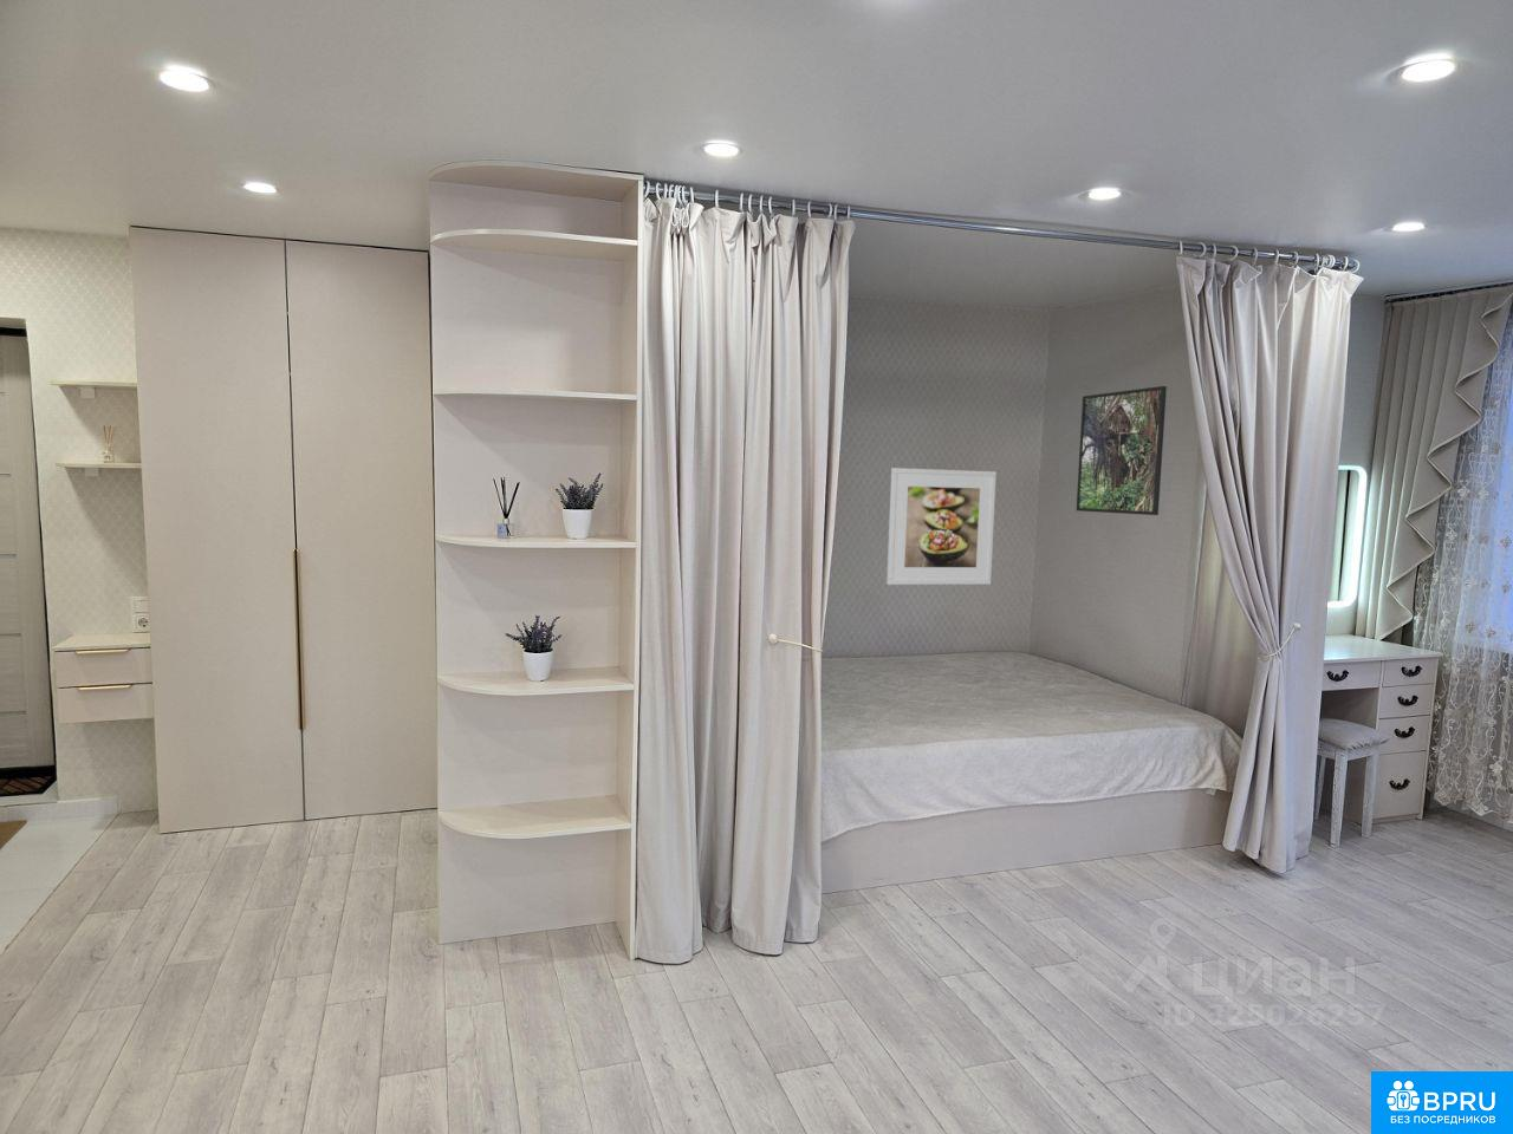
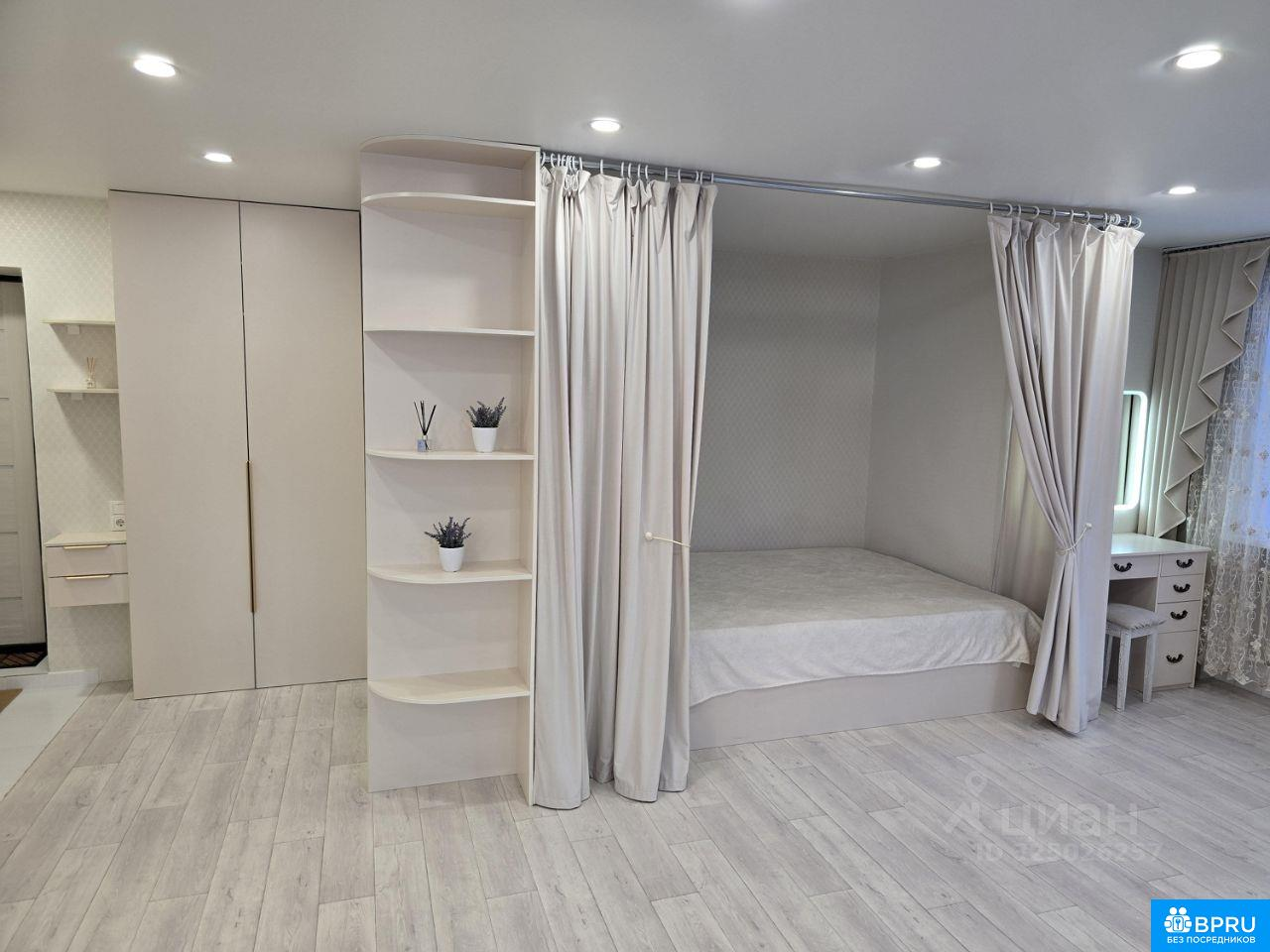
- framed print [1076,385,1168,516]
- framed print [885,467,997,586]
